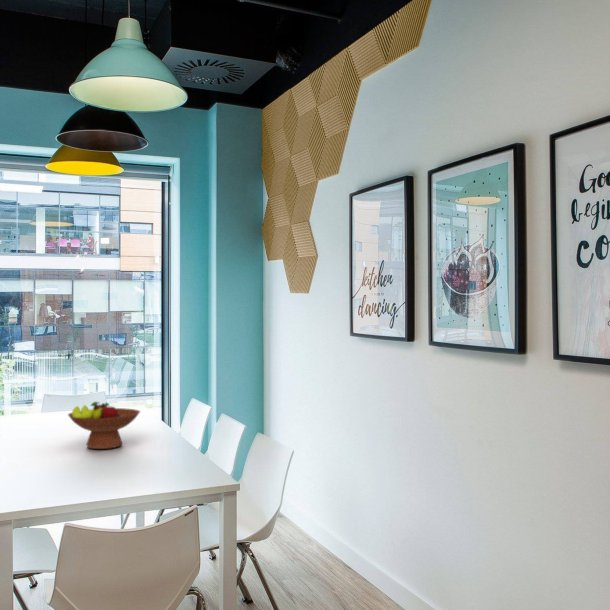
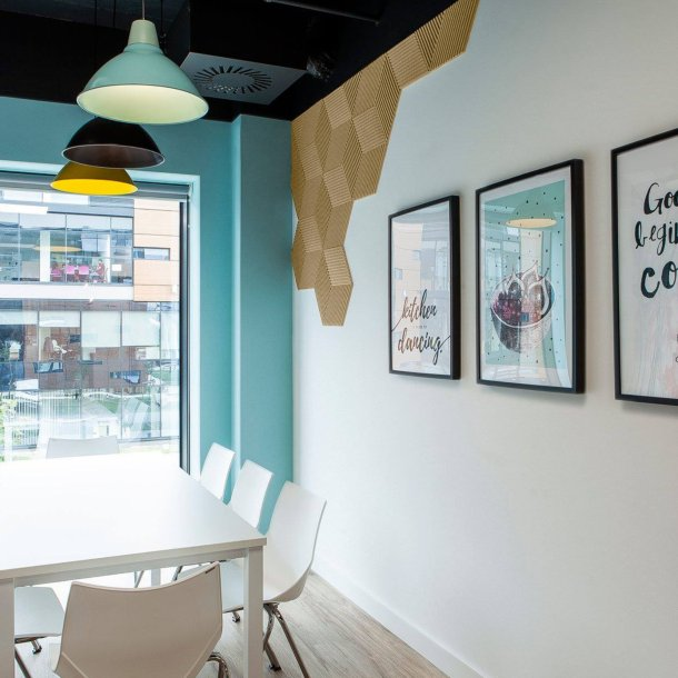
- fruit bowl [67,401,141,450]
